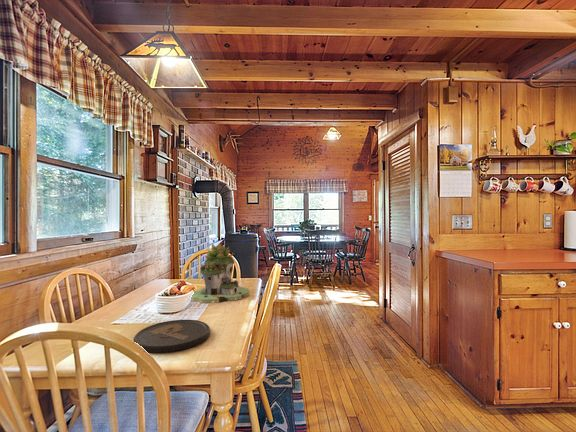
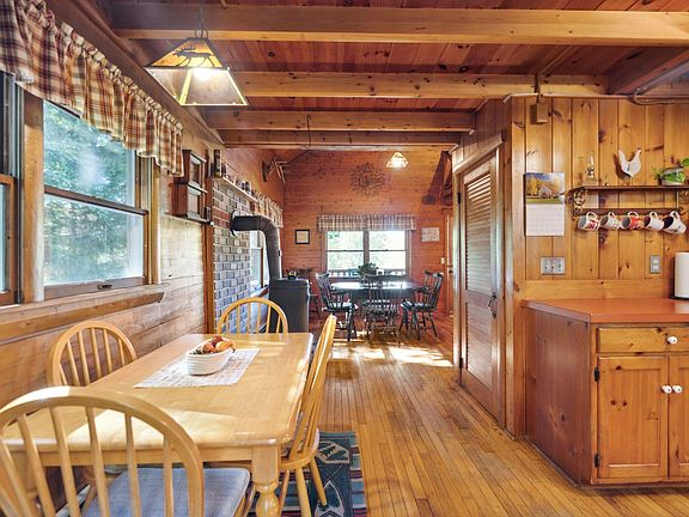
- succulent planter [190,243,251,304]
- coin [133,319,211,354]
